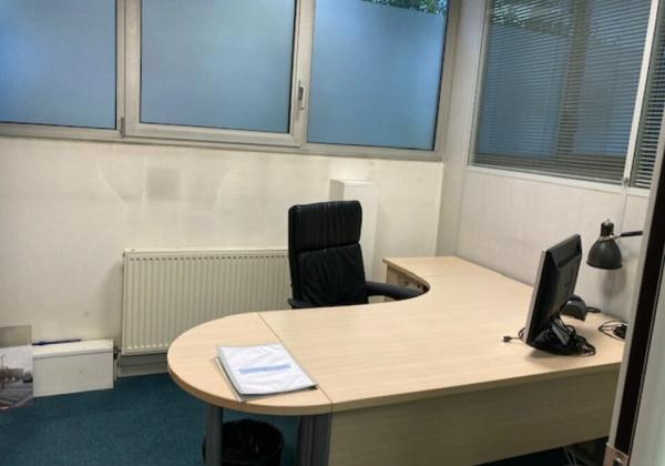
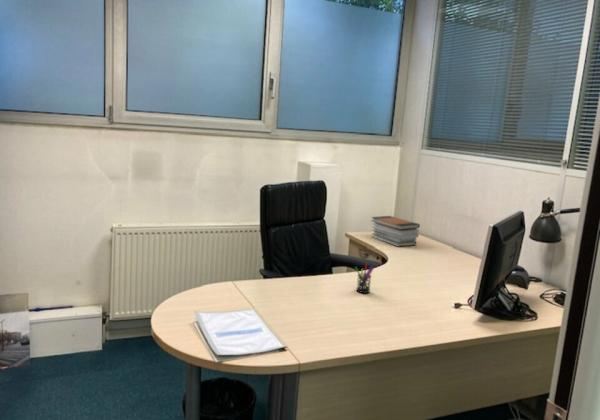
+ book stack [370,215,421,248]
+ pen holder [354,261,375,294]
